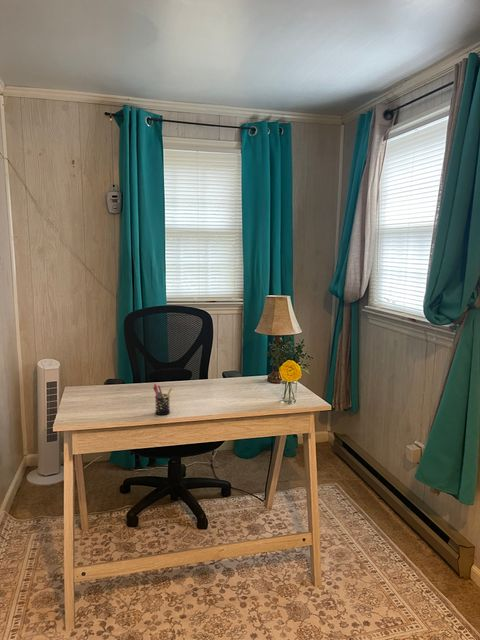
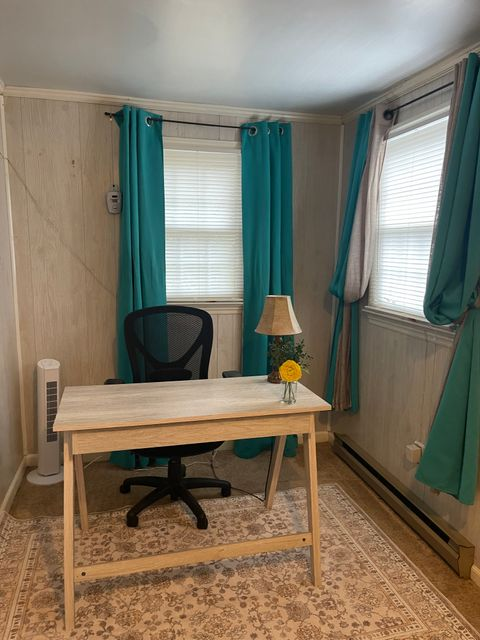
- pen holder [152,383,173,416]
